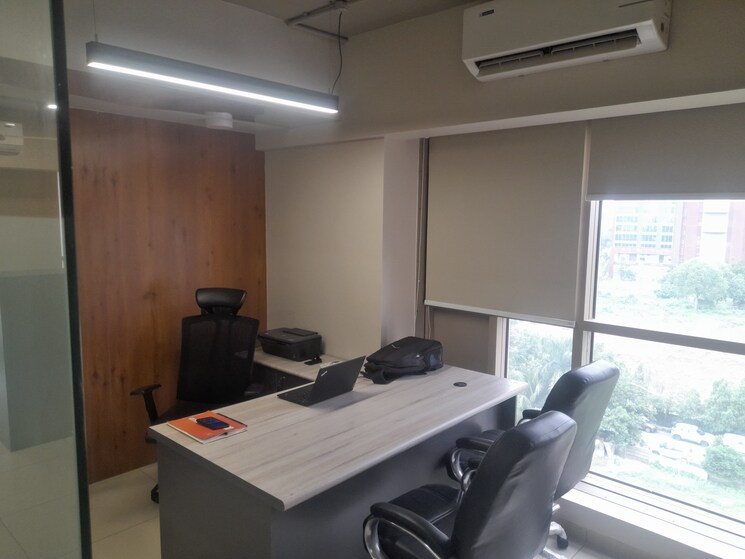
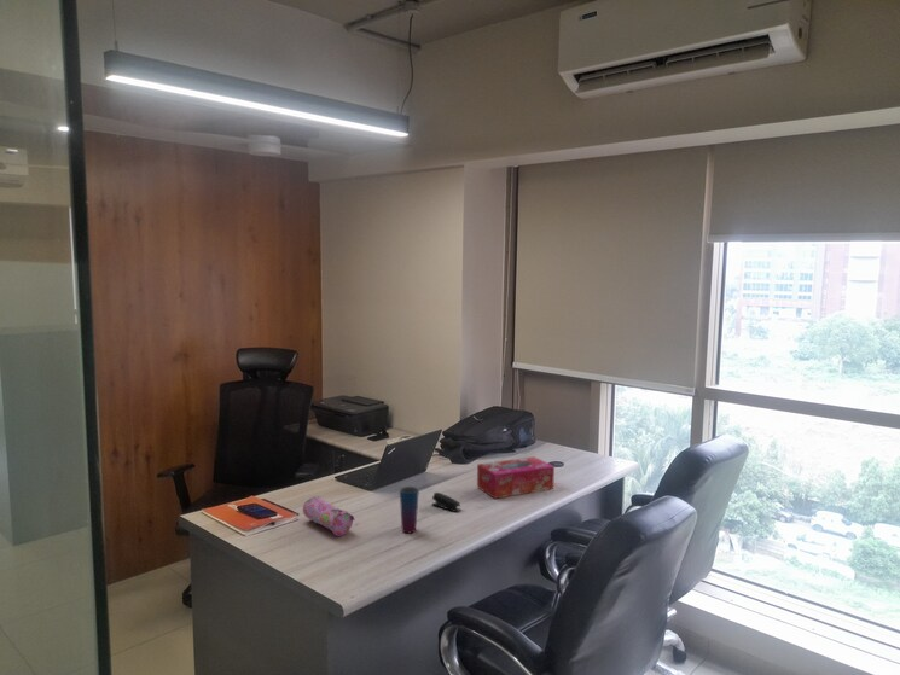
+ tissue box [476,455,556,500]
+ pencil case [302,495,356,537]
+ cup [399,485,420,534]
+ stapler [431,491,461,513]
